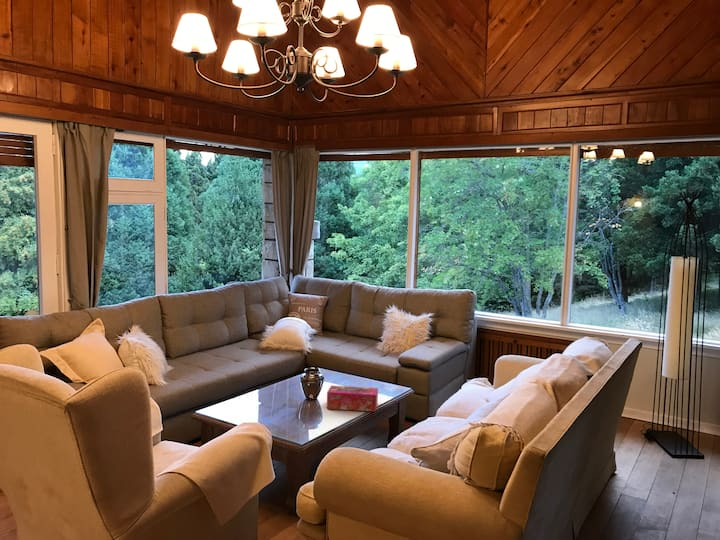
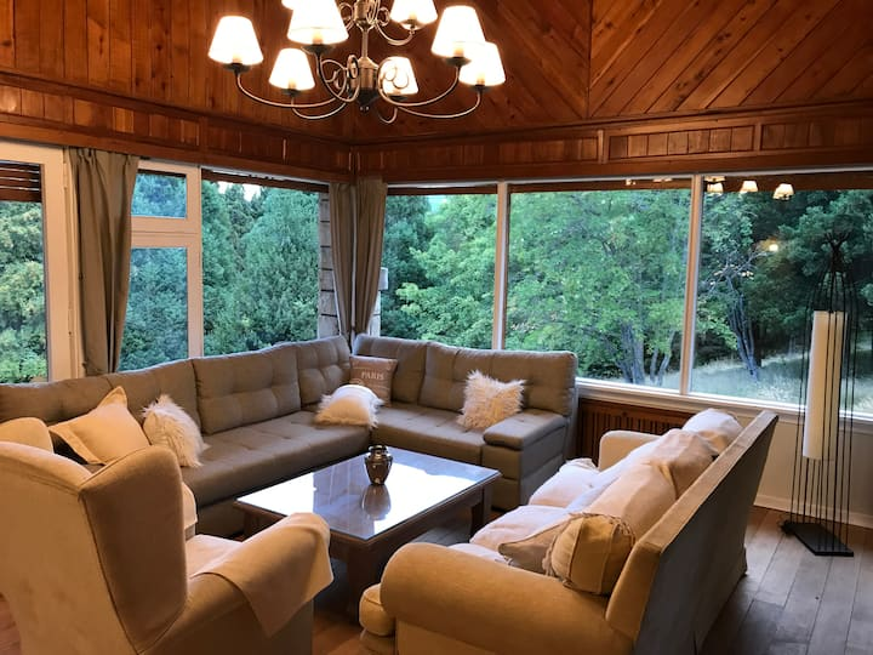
- tissue box [326,385,379,413]
